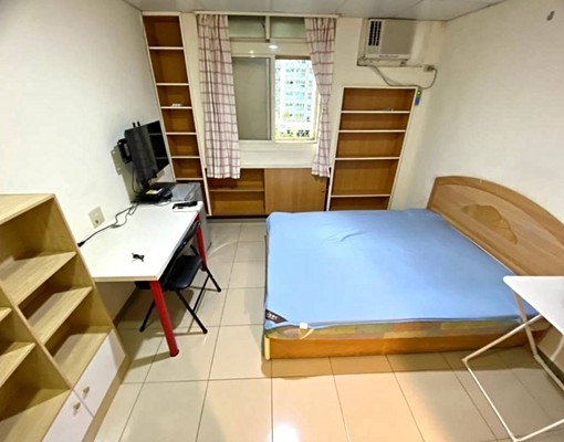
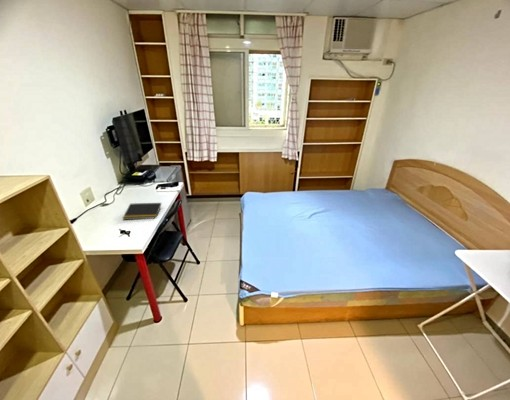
+ notepad [122,202,162,221]
